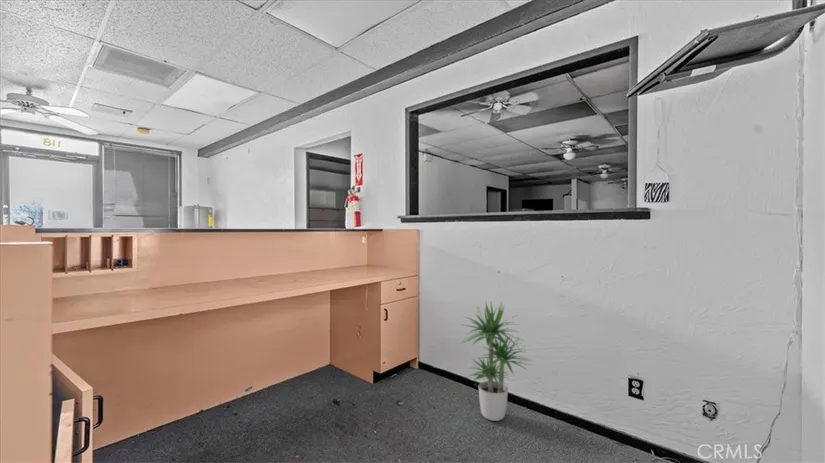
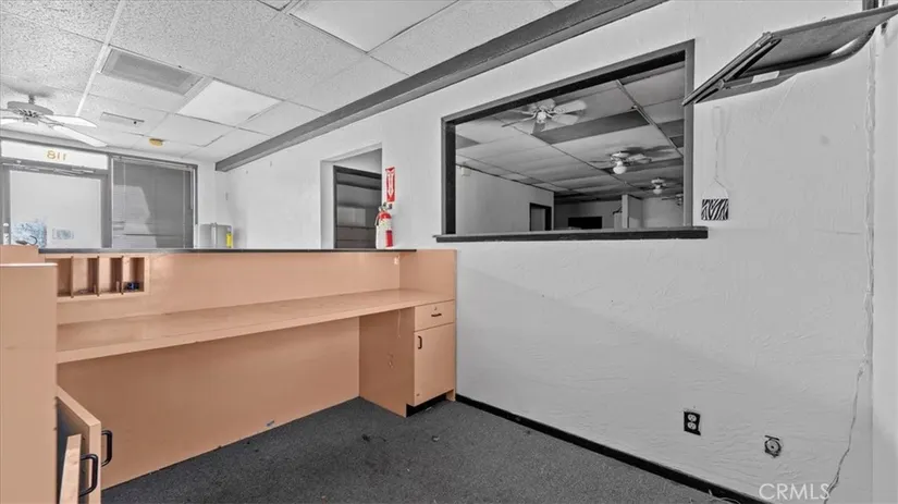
- potted plant [458,302,533,422]
